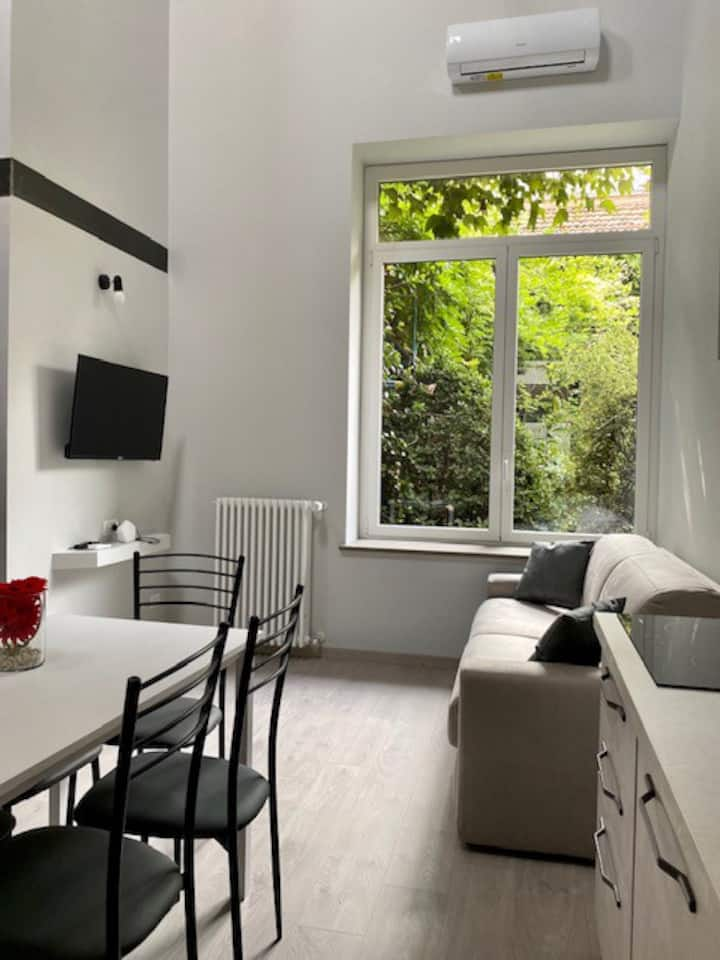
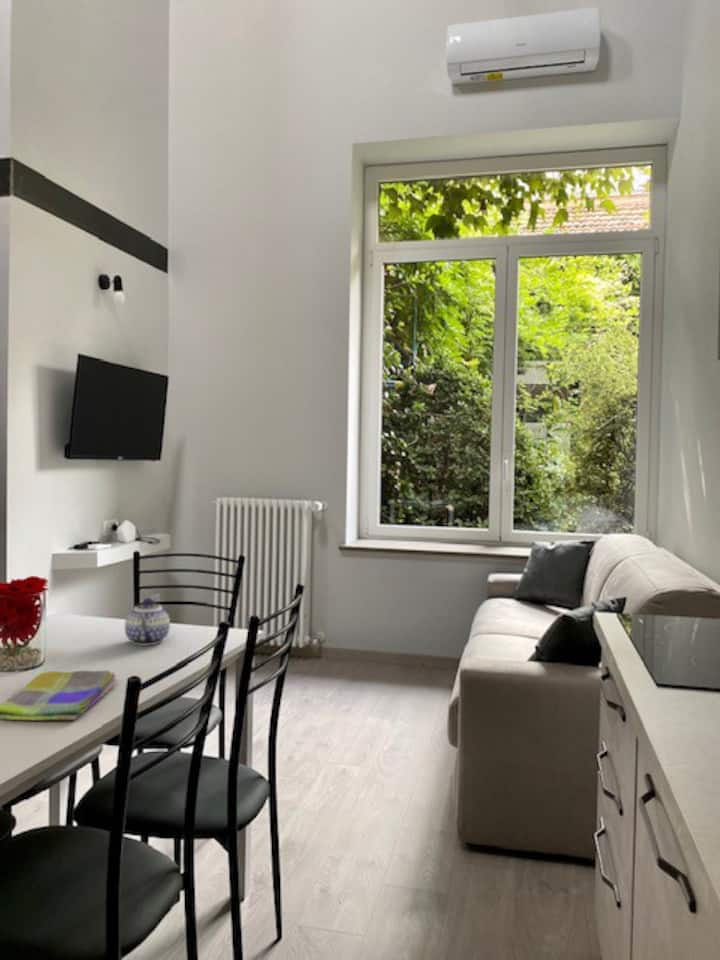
+ dish towel [0,669,118,722]
+ teapot [124,597,171,647]
